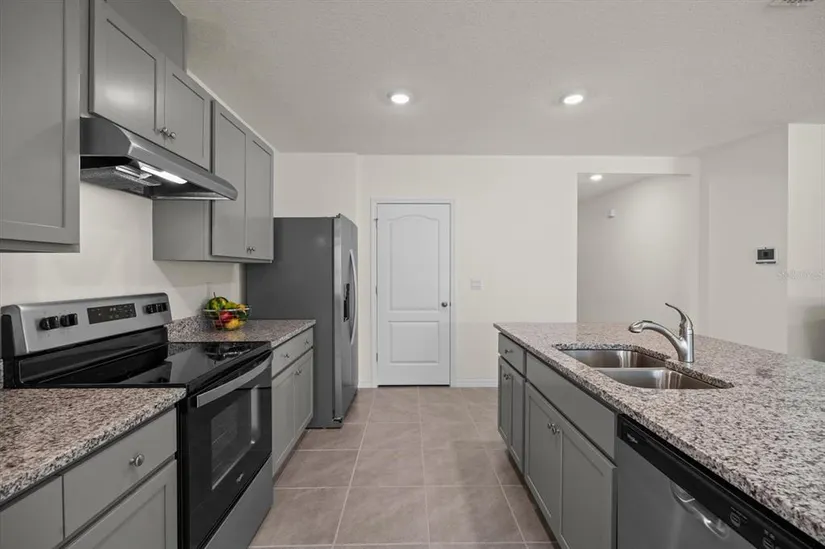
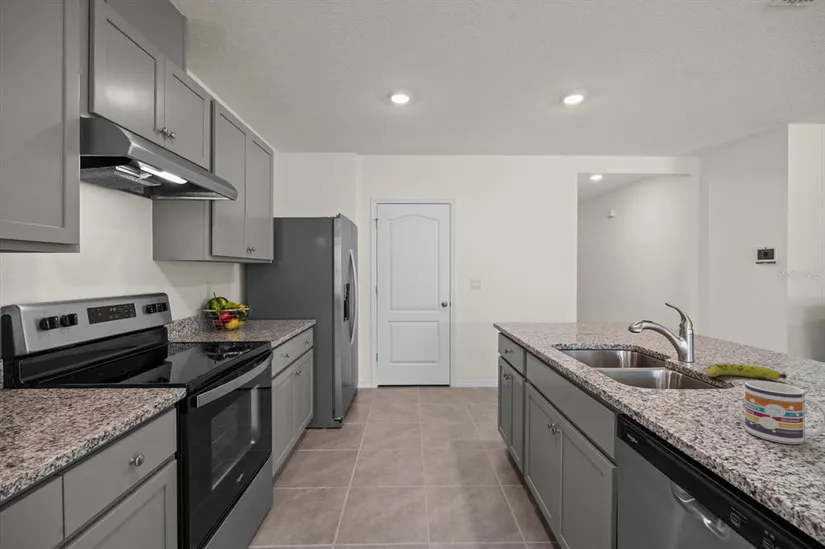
+ mug [744,380,825,445]
+ fruit [705,362,788,381]
